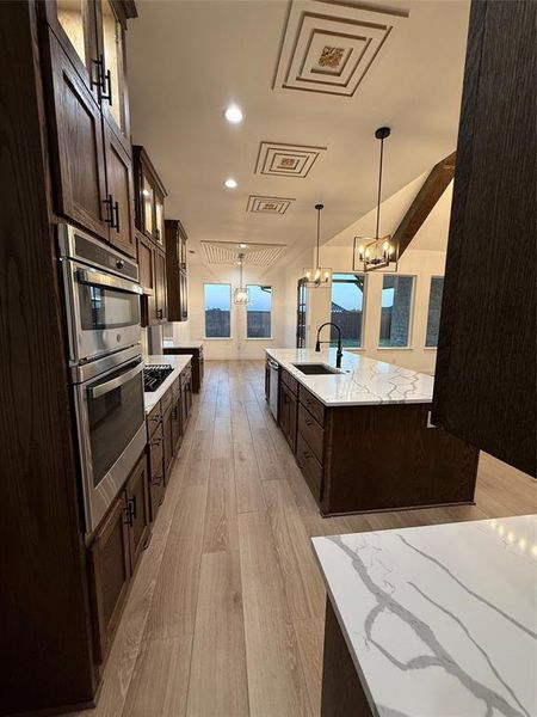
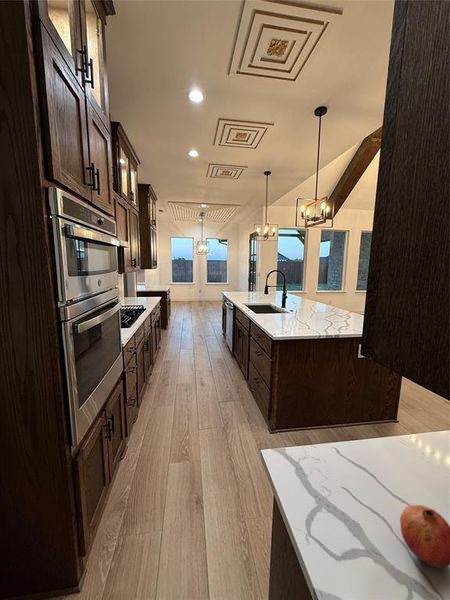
+ fruit [399,504,450,569]
